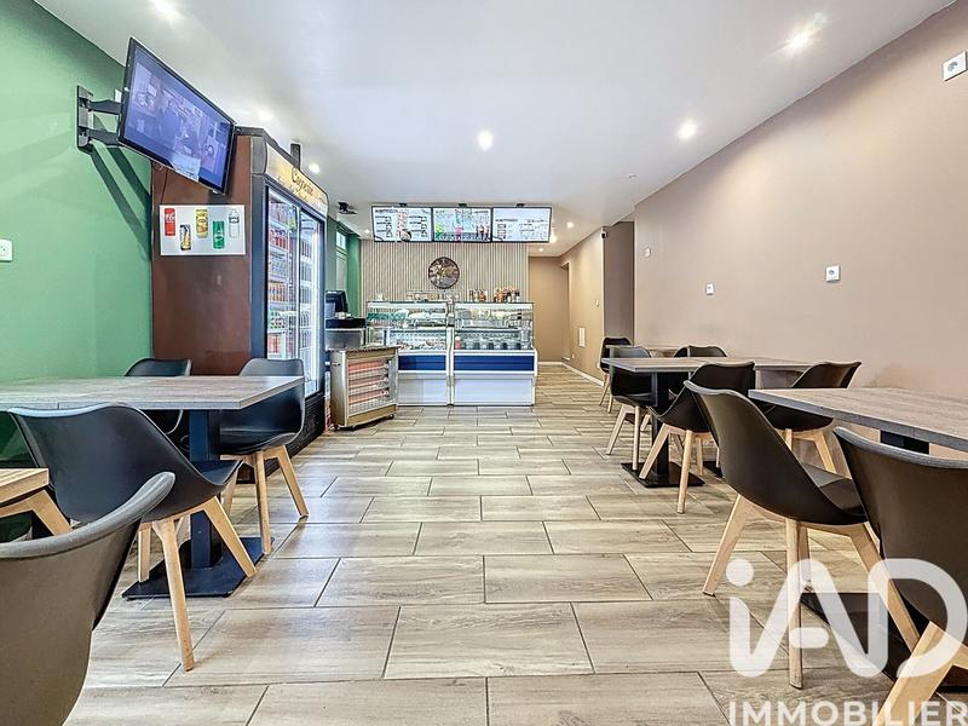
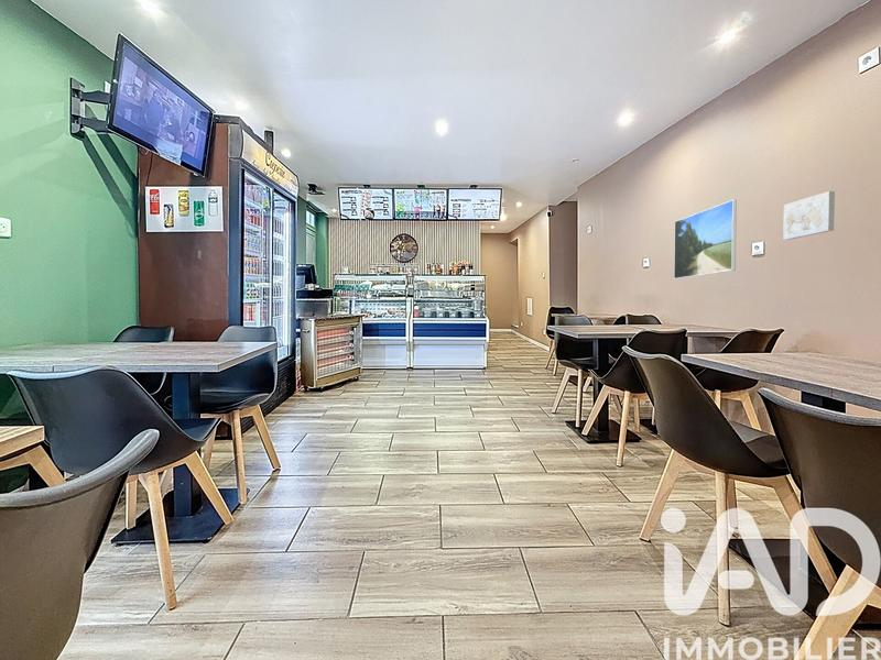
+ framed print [673,199,738,280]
+ wall art [782,190,836,241]
